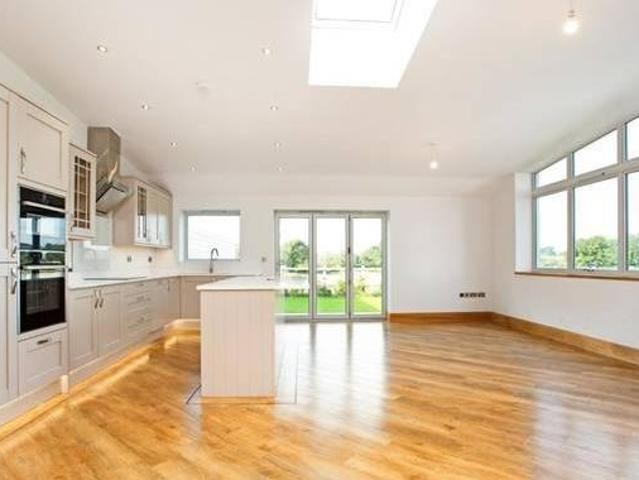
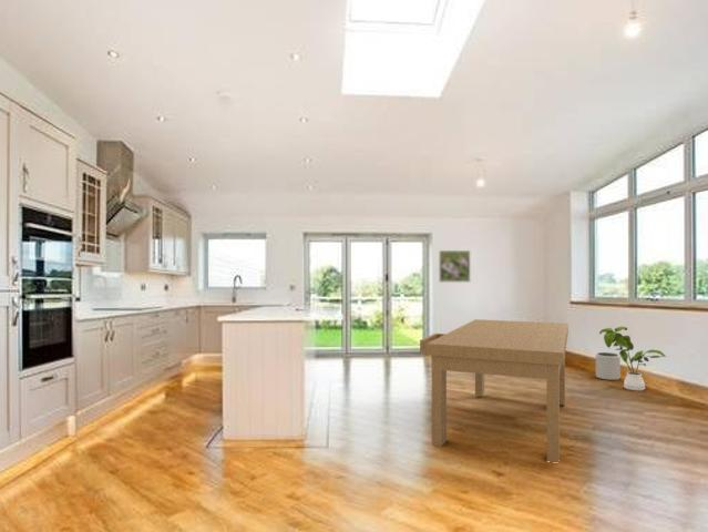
+ plant pot [595,351,622,381]
+ dining table [419,318,570,463]
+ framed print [438,249,471,284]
+ house plant [598,326,667,391]
